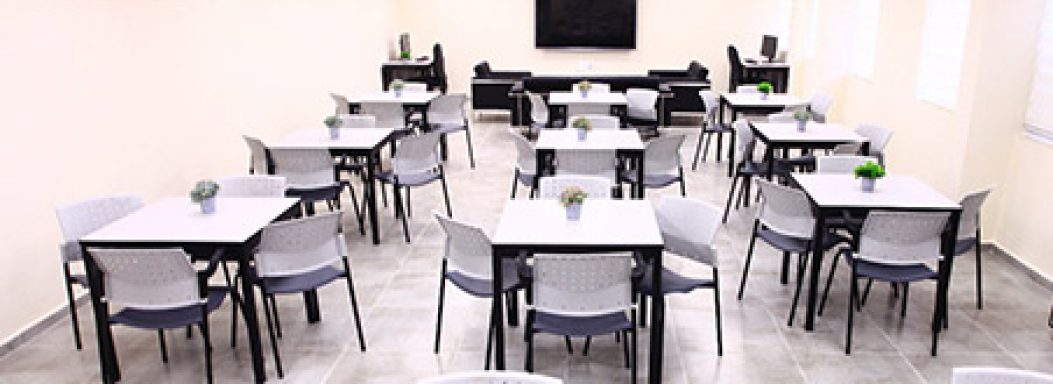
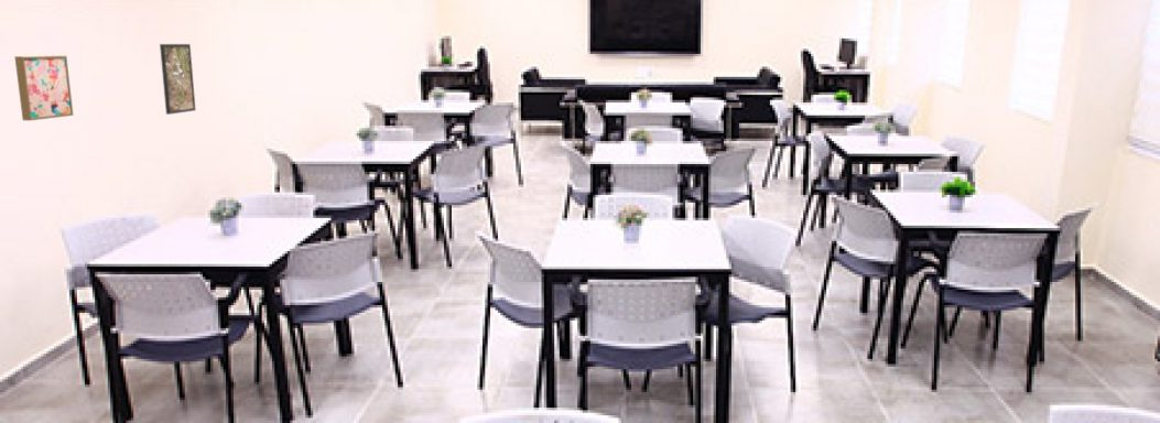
+ wall art [13,55,75,121]
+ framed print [159,43,197,116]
